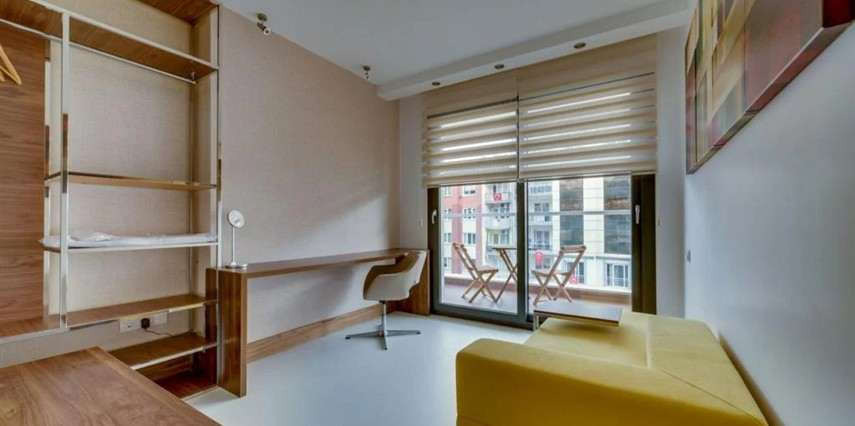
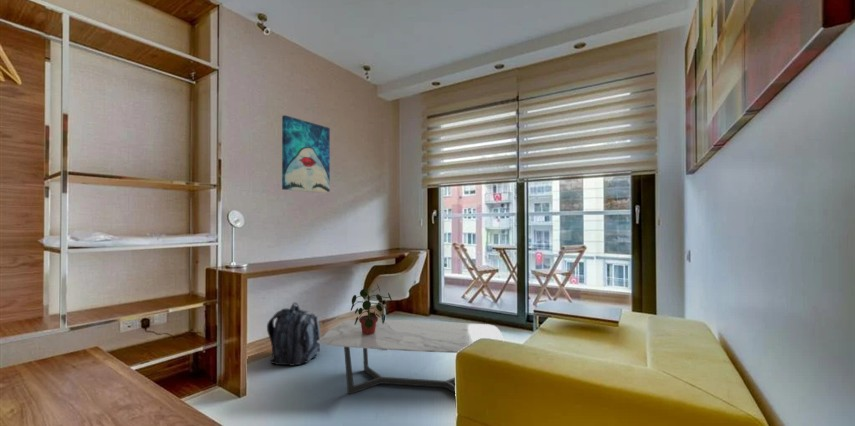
+ potted plant [350,283,393,335]
+ backpack [266,302,321,367]
+ coffee table [320,318,504,395]
+ wall art [281,114,331,194]
